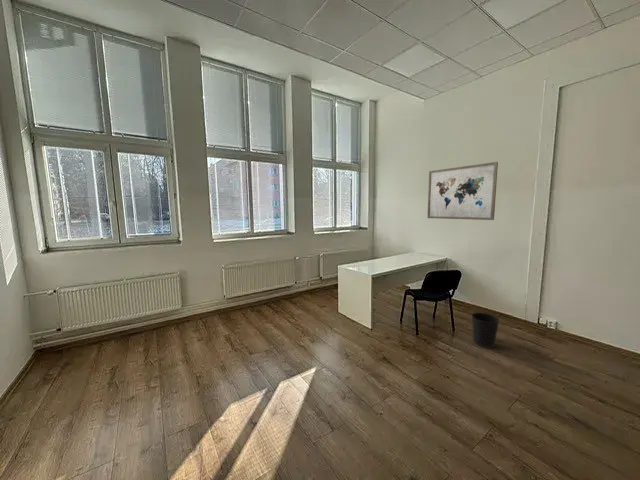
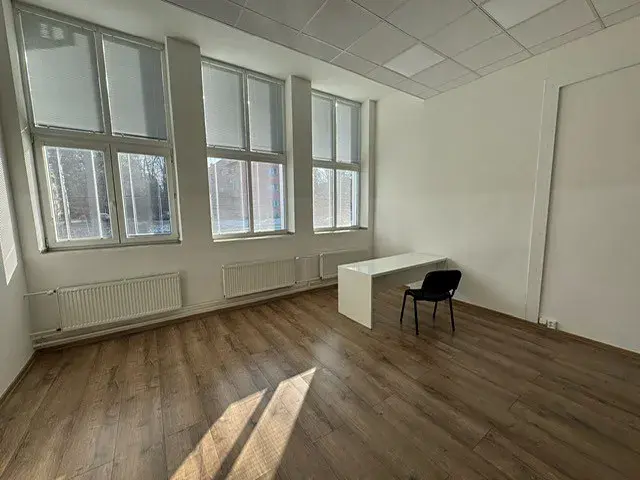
- wastebasket [471,312,501,349]
- wall art [426,161,499,221]
